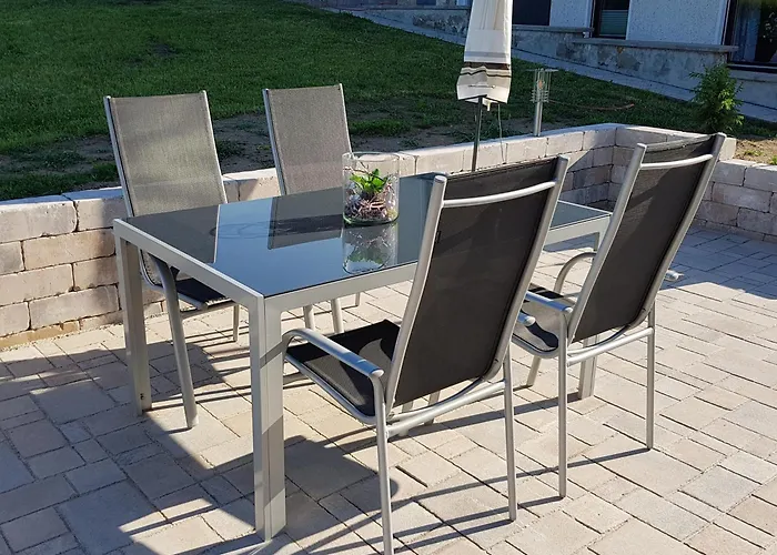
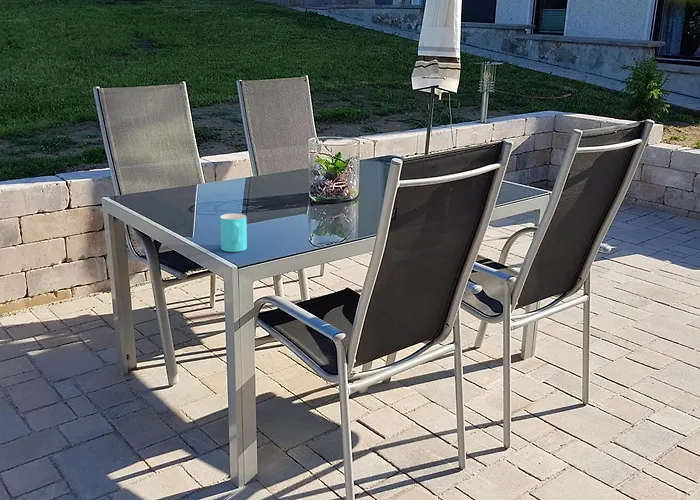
+ cup [219,213,248,253]
